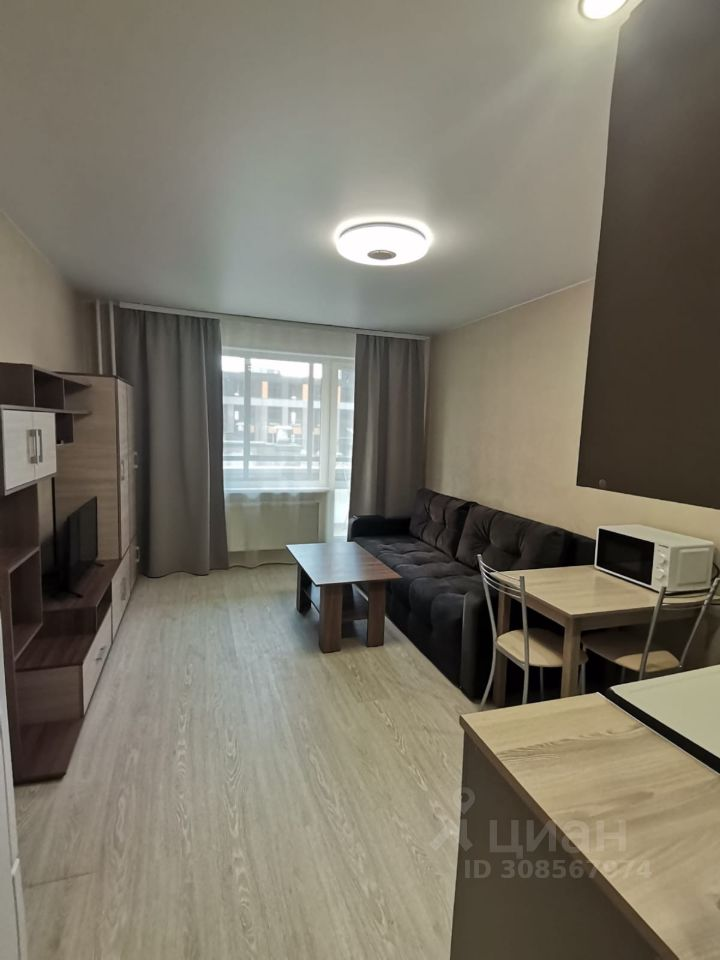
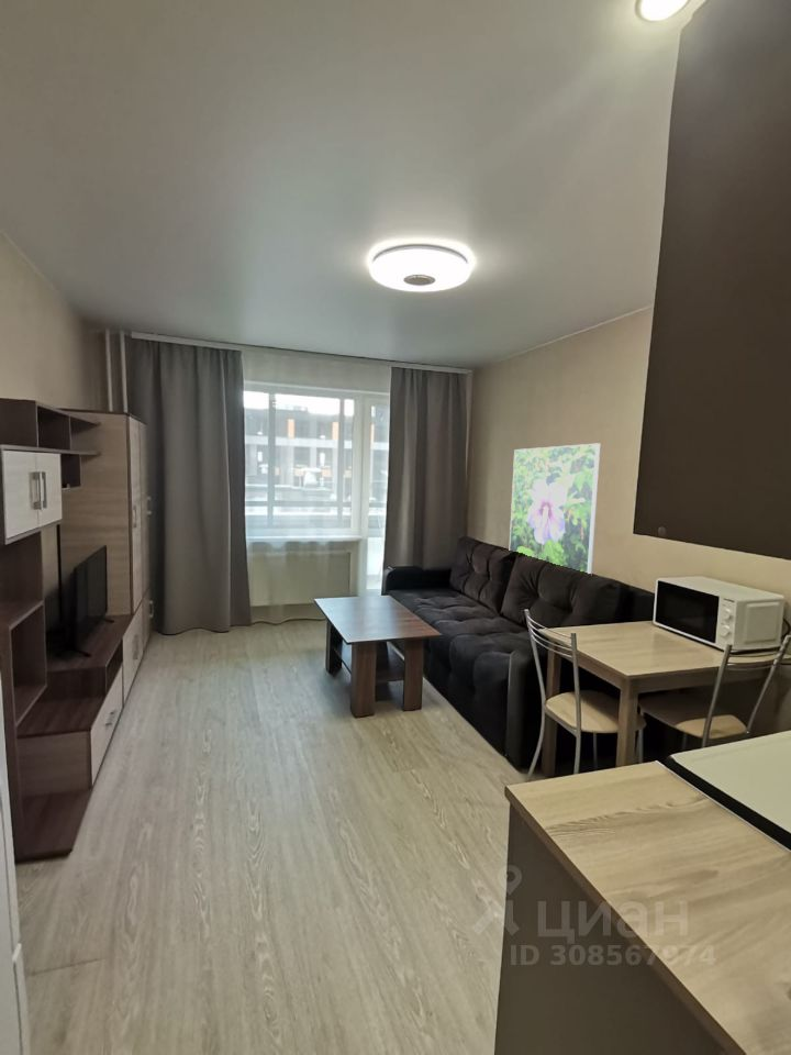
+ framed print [509,443,601,575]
